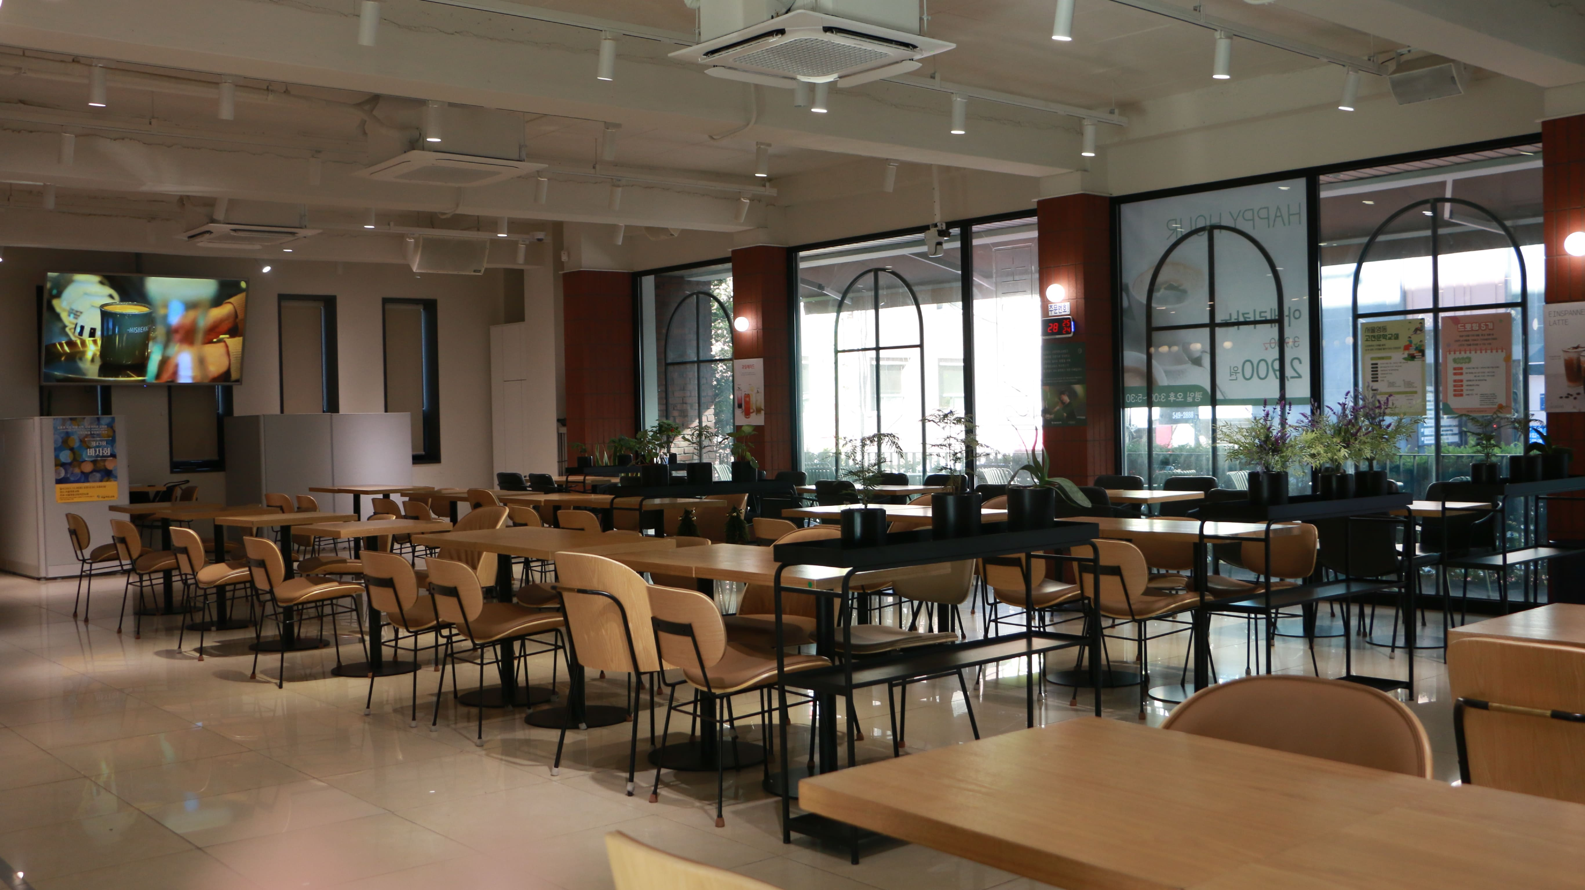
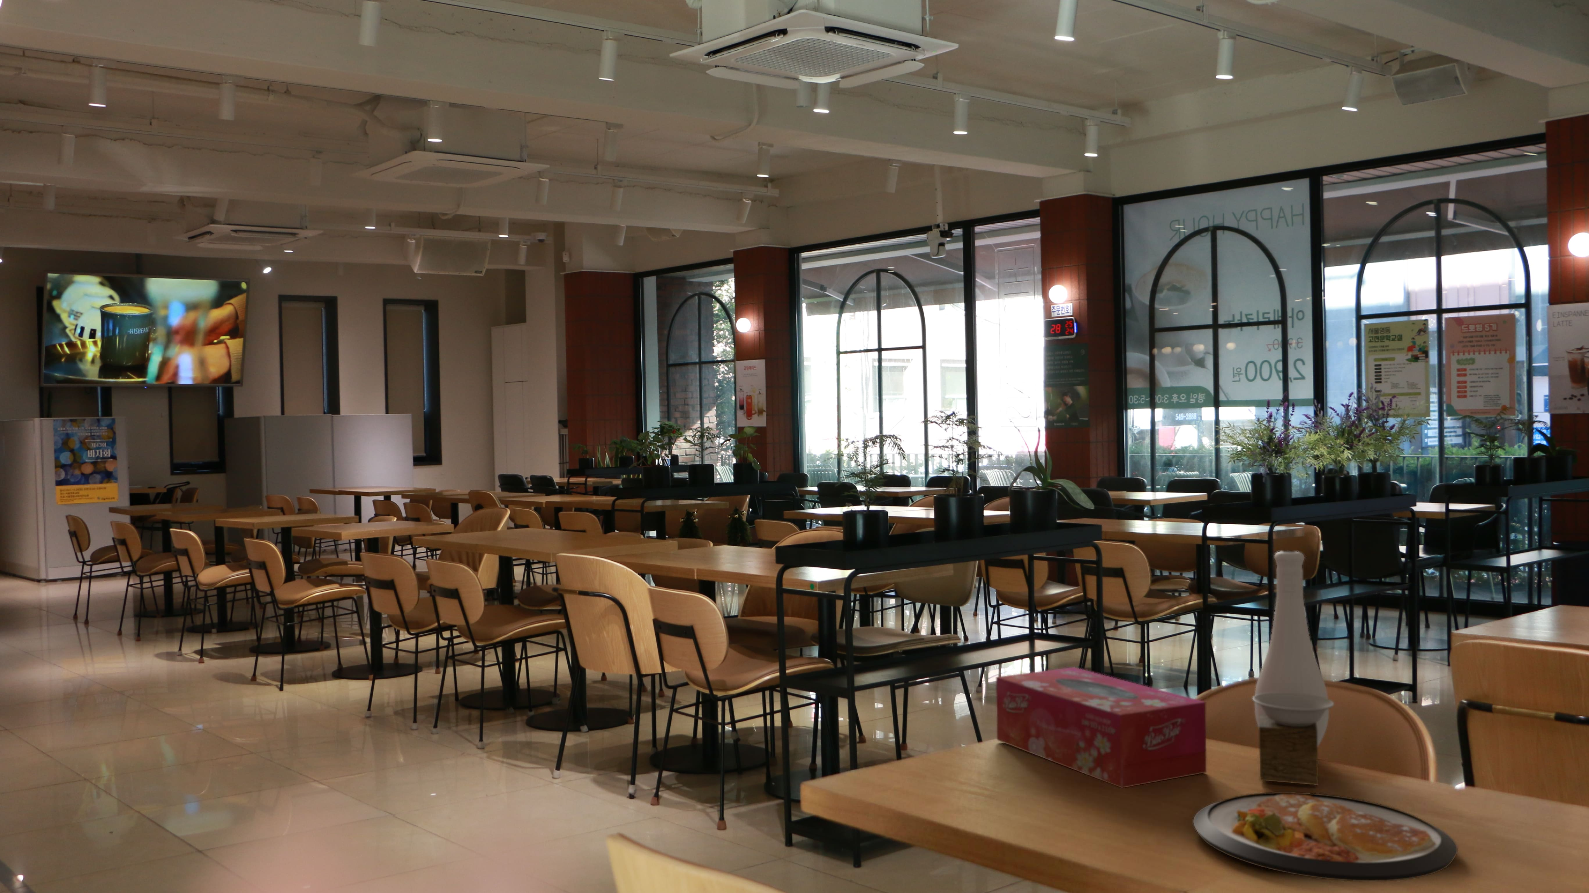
+ vase [1252,550,1335,785]
+ tissue box [995,667,1207,788]
+ dish [1193,791,1458,882]
